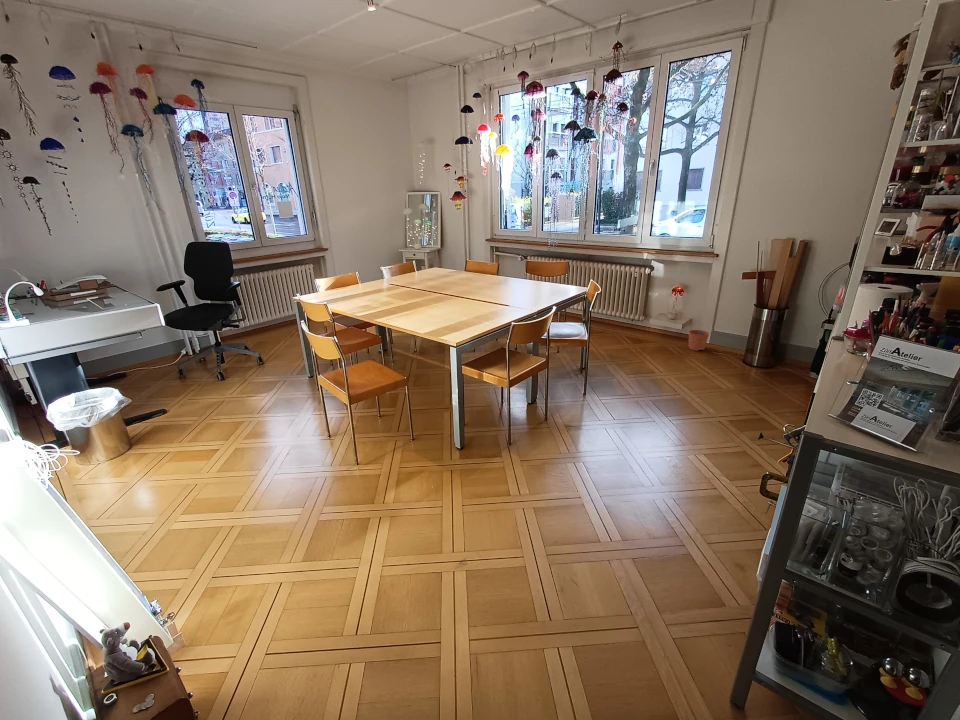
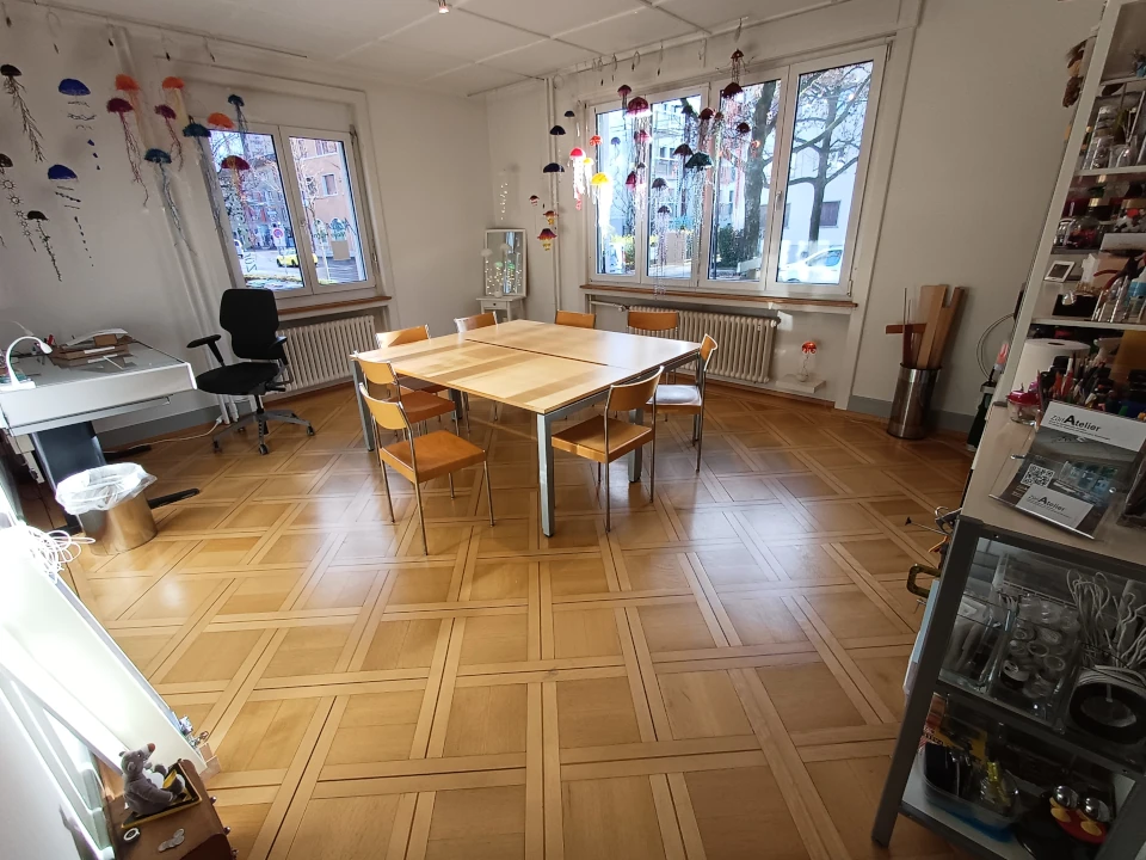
- plant pot [688,323,710,352]
